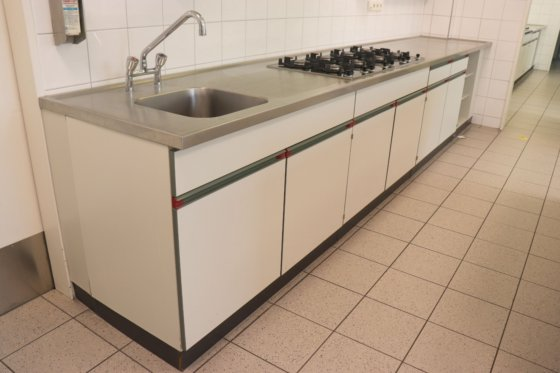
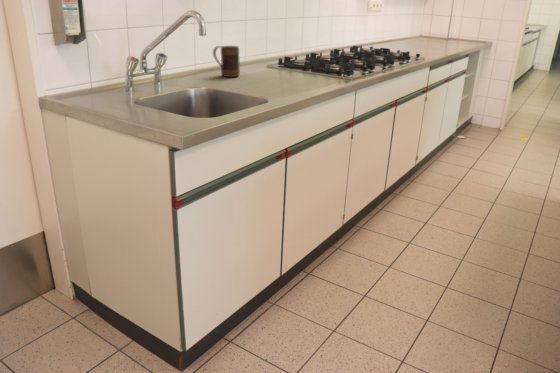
+ mug [212,45,241,78]
